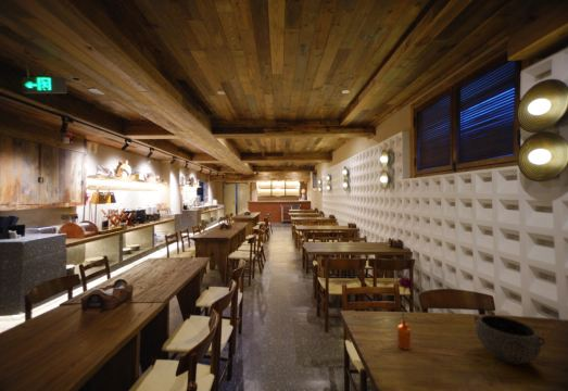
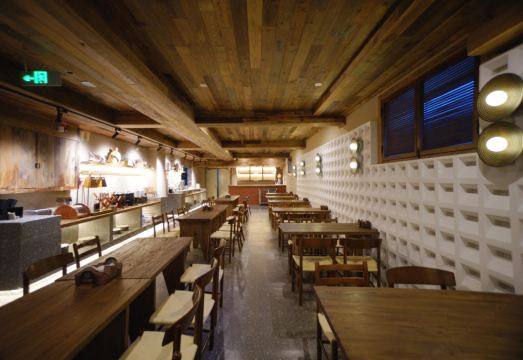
- bowl [474,314,546,366]
- flower [393,275,417,351]
